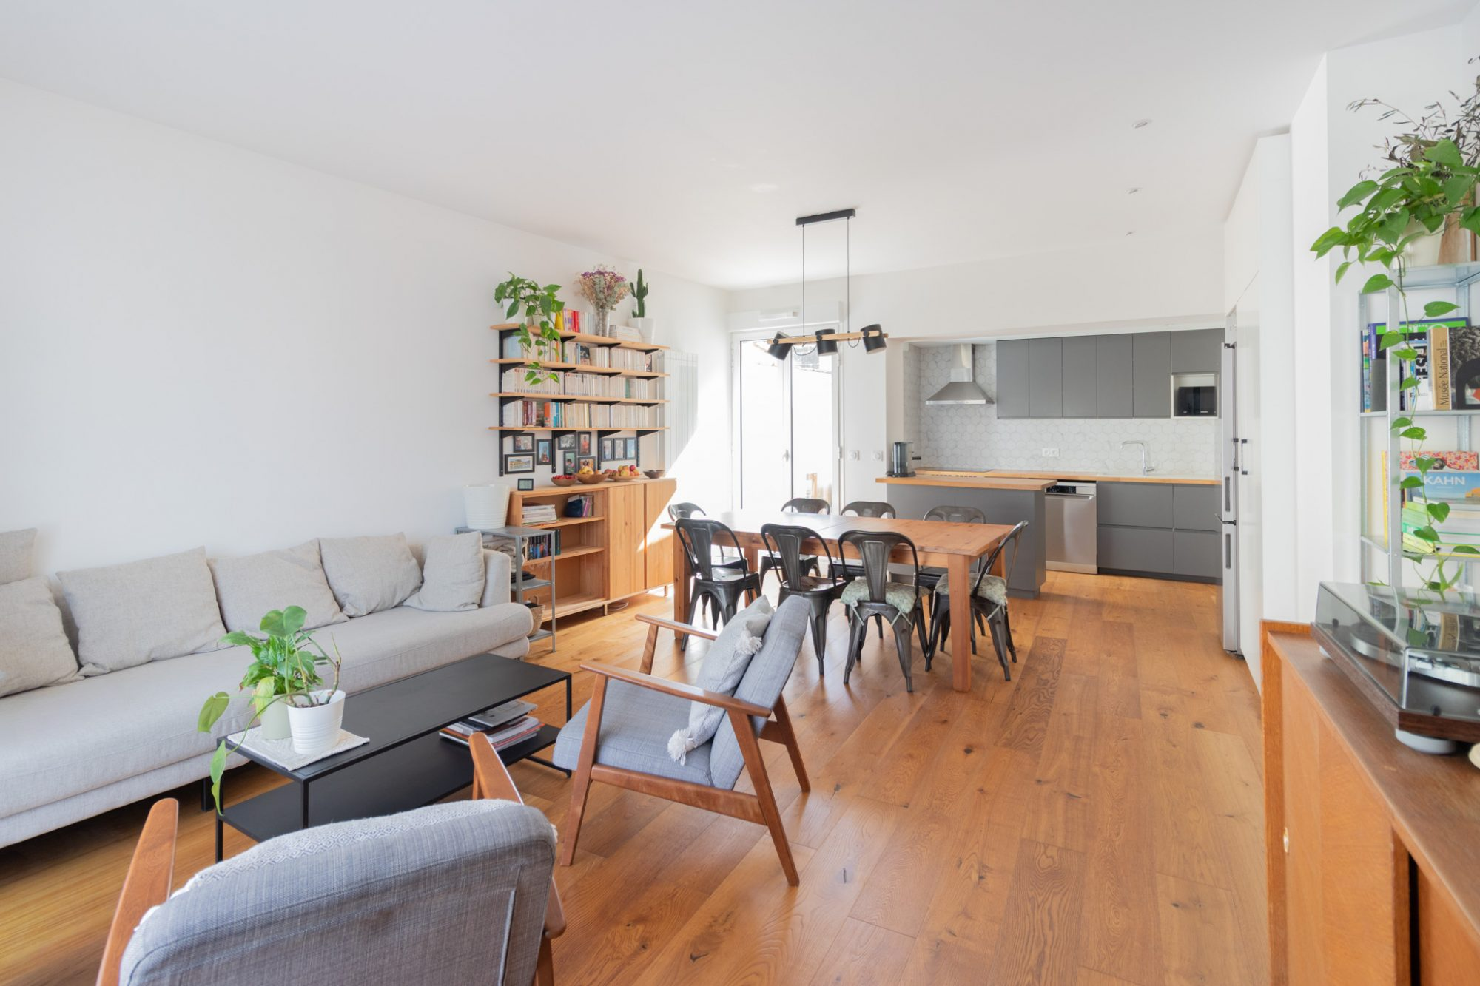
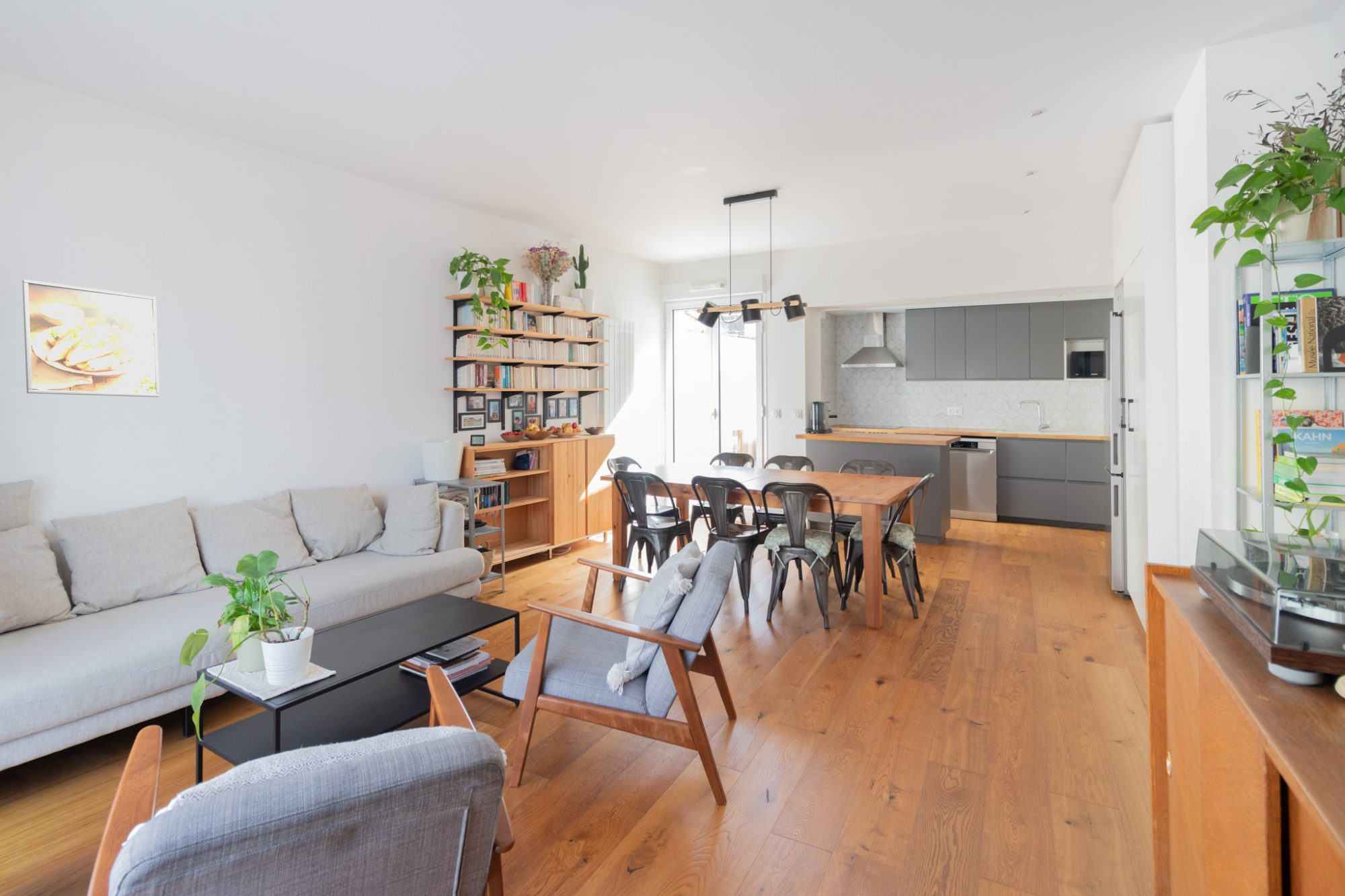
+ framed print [22,279,160,398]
